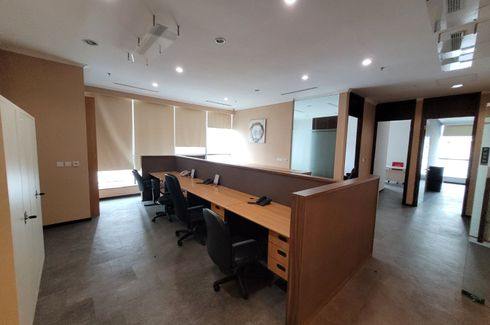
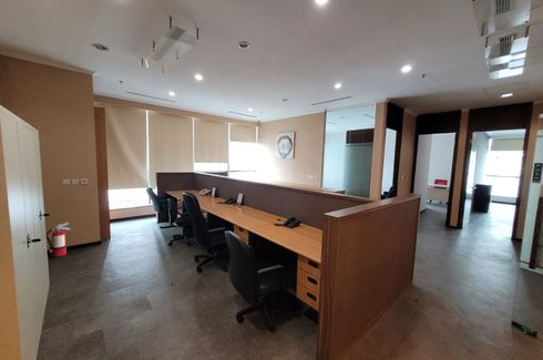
+ fire extinguisher [45,222,71,258]
